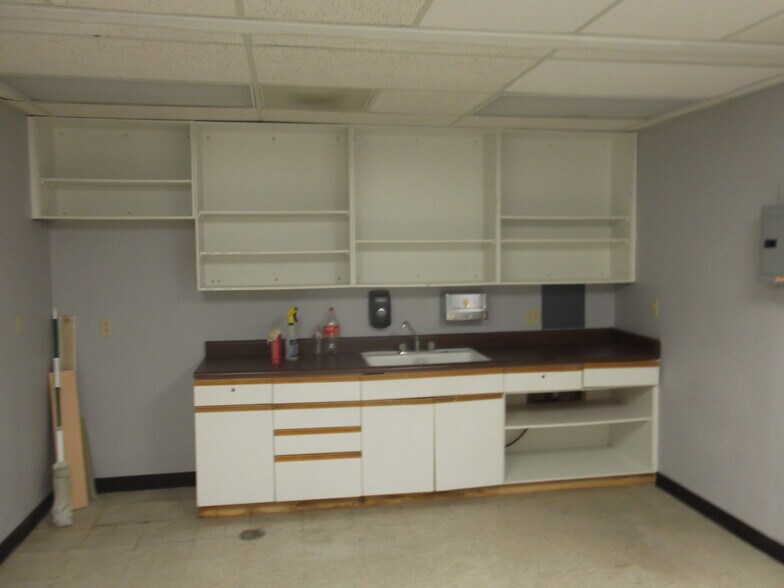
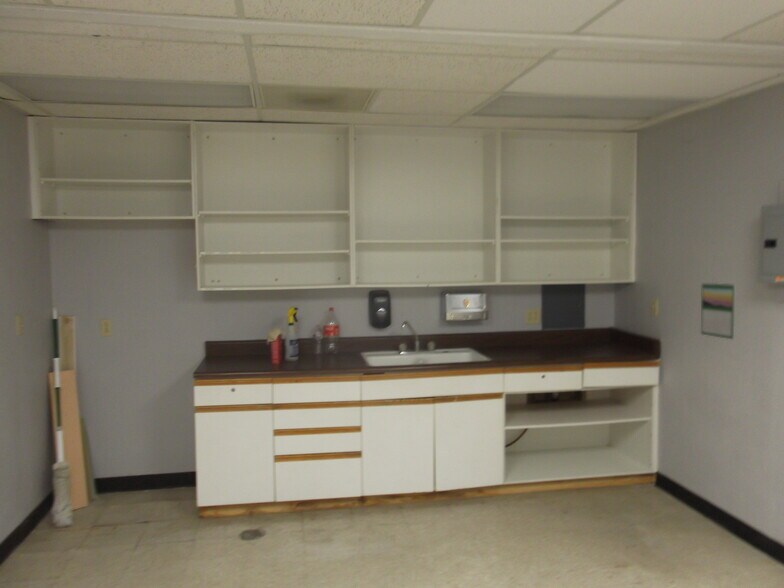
+ calendar [700,281,736,340]
